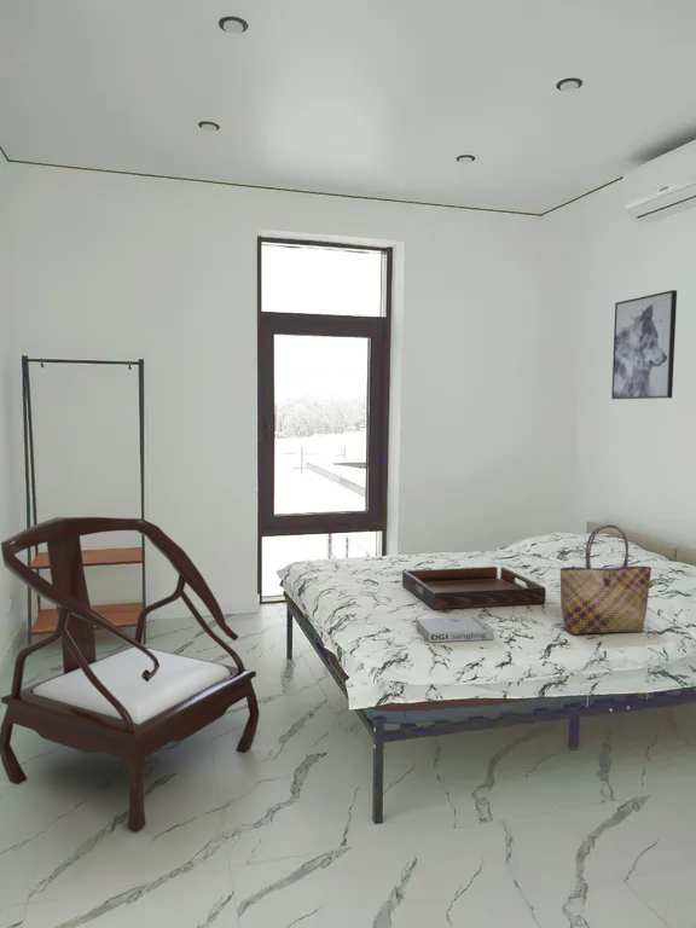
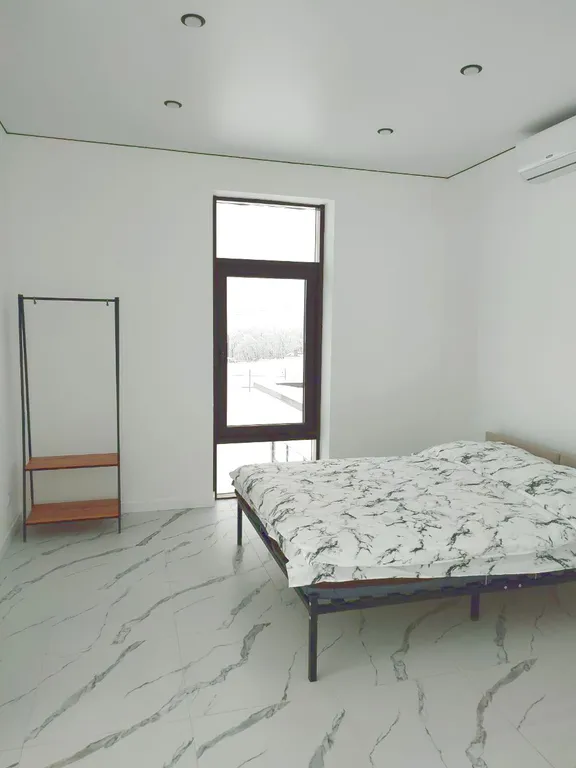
- armchair [0,516,261,831]
- book [416,615,494,644]
- wall art [610,289,678,400]
- tote bag [559,523,652,636]
- serving tray [401,566,547,610]
